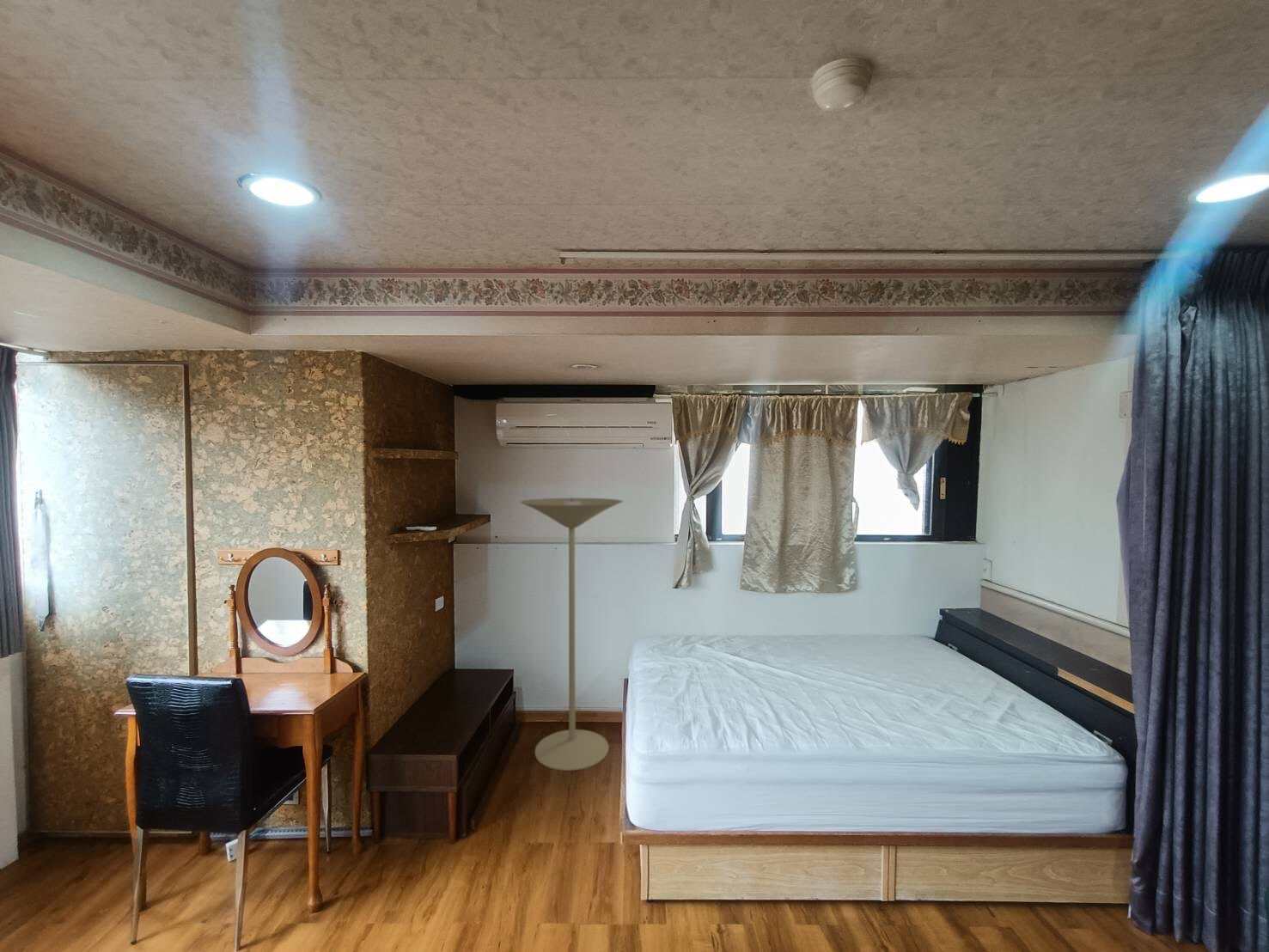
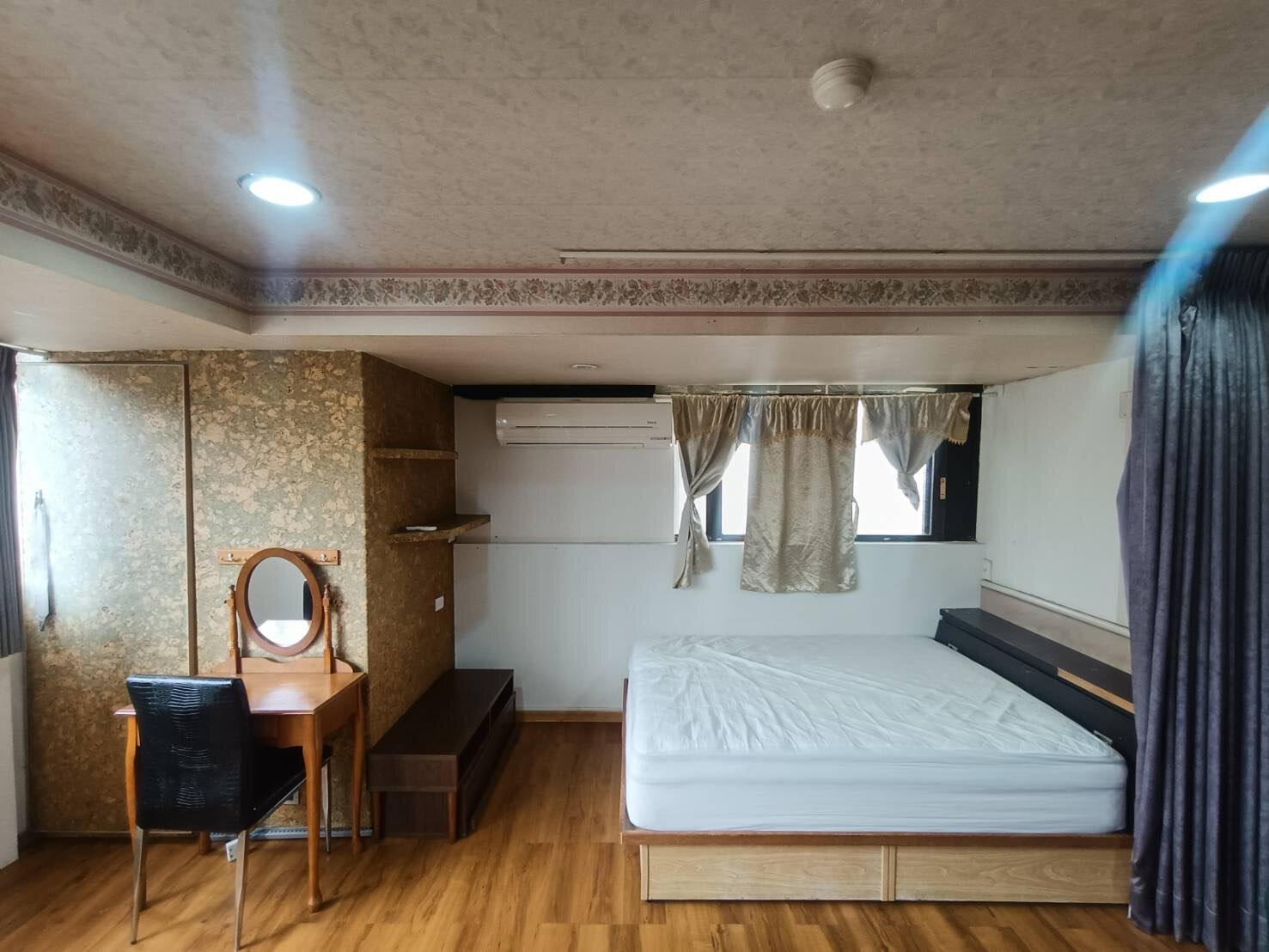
- candle holder [519,496,624,772]
